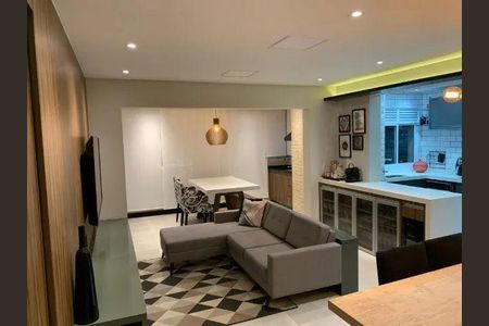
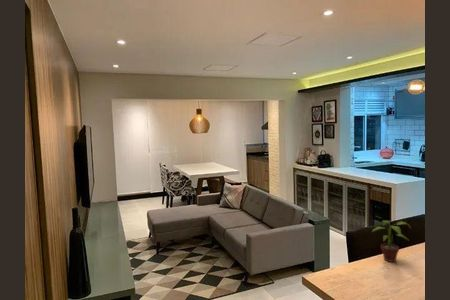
+ potted plant [371,220,412,263]
